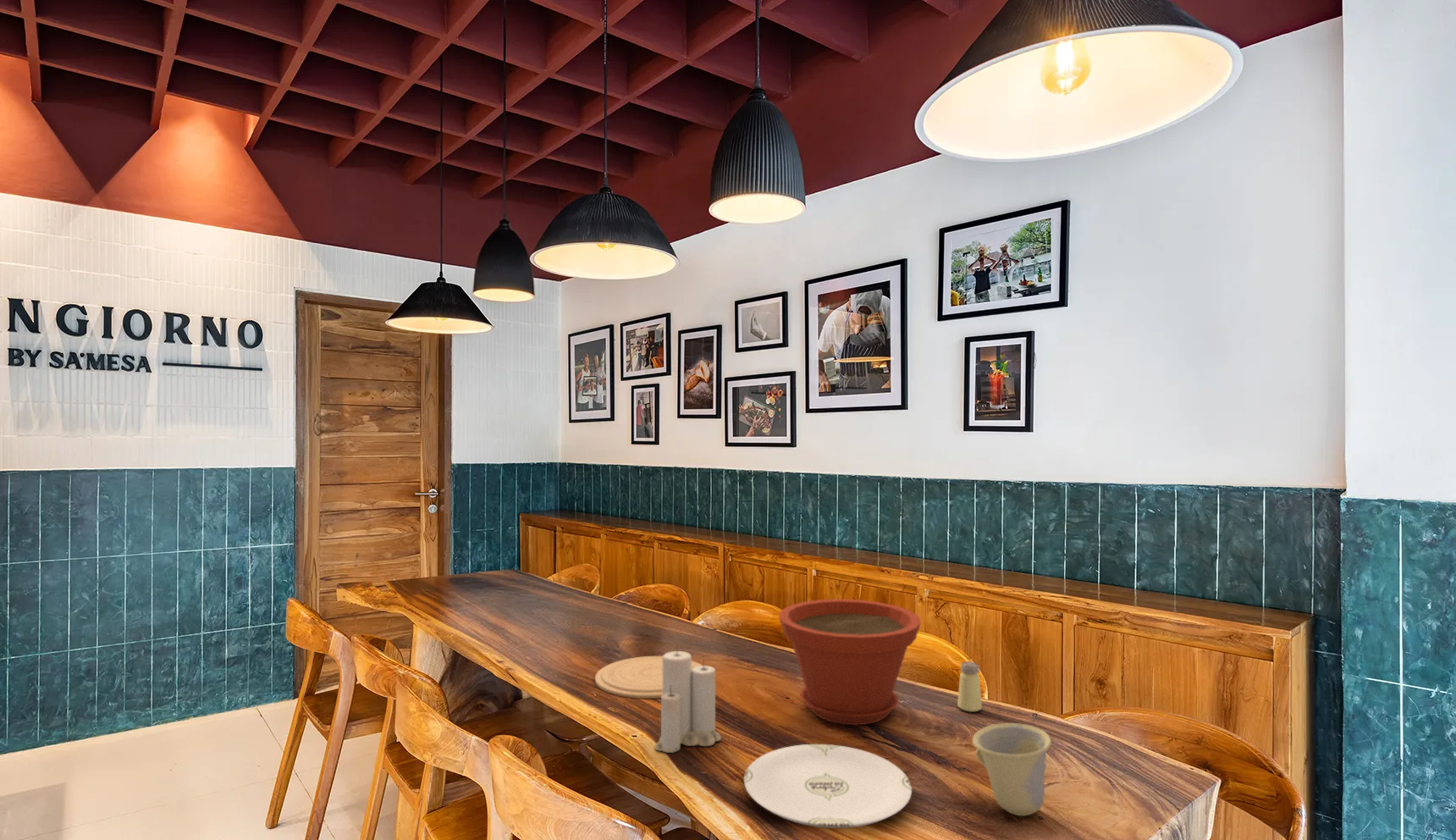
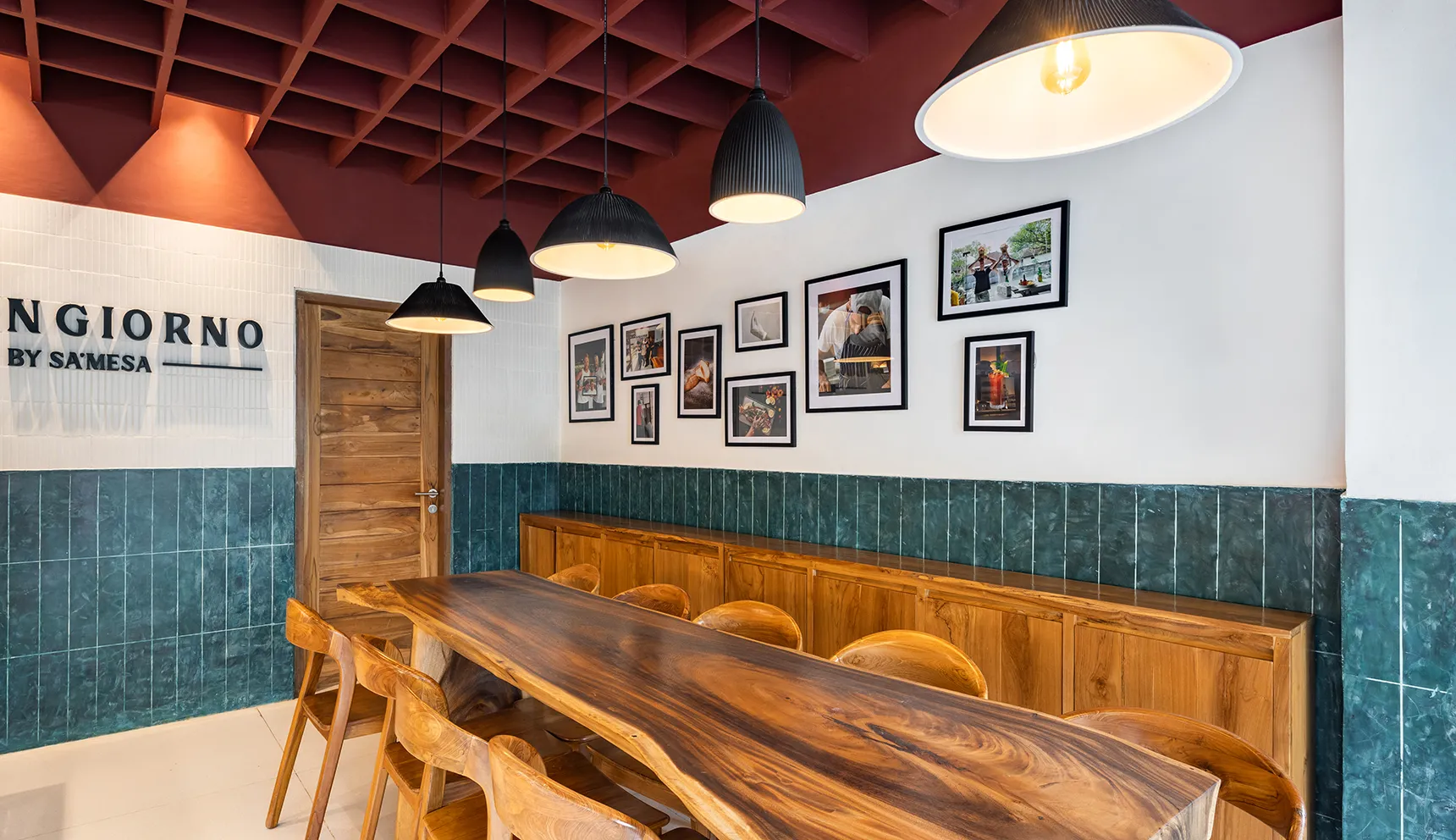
- plant pot [778,599,922,726]
- plate [594,655,703,699]
- cup [972,722,1052,816]
- saltshaker [957,660,983,713]
- candle [654,644,722,754]
- plate [743,743,913,829]
